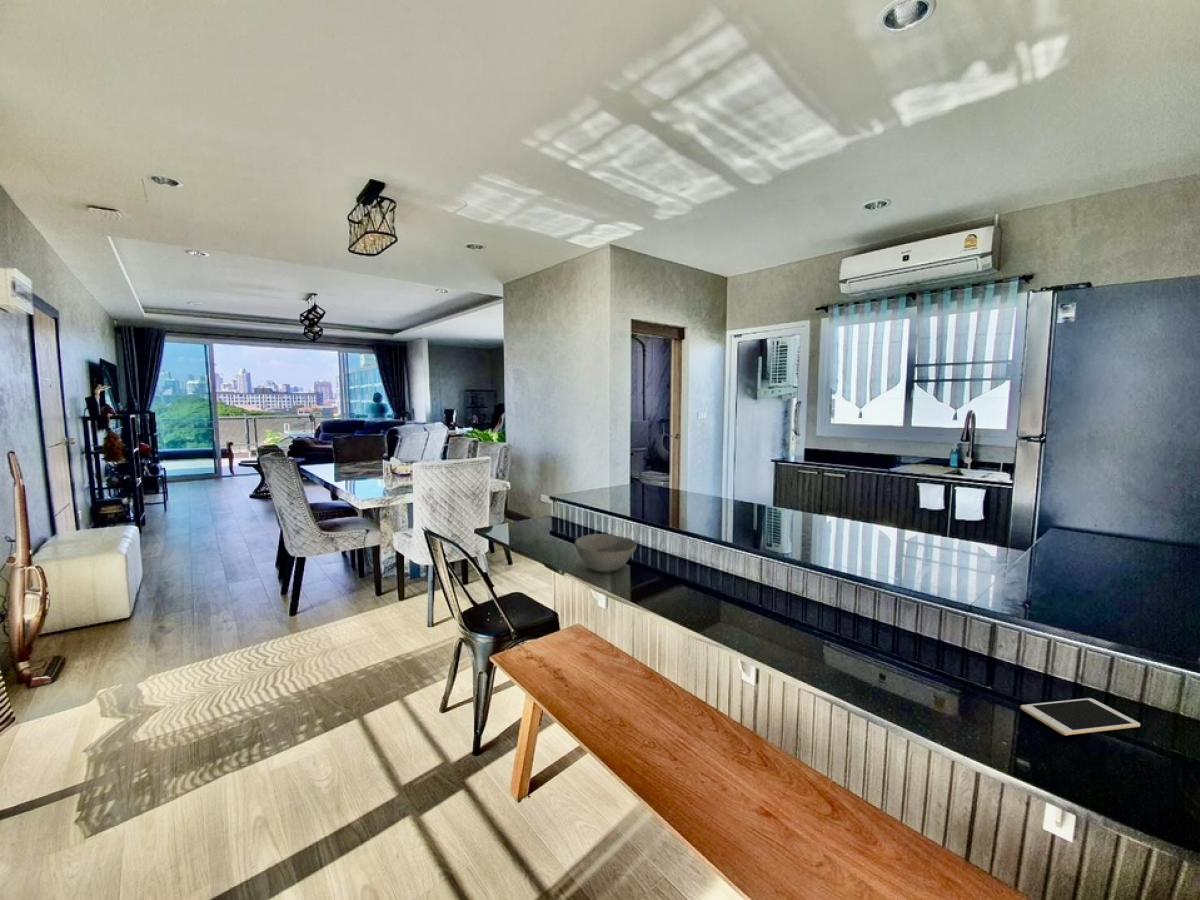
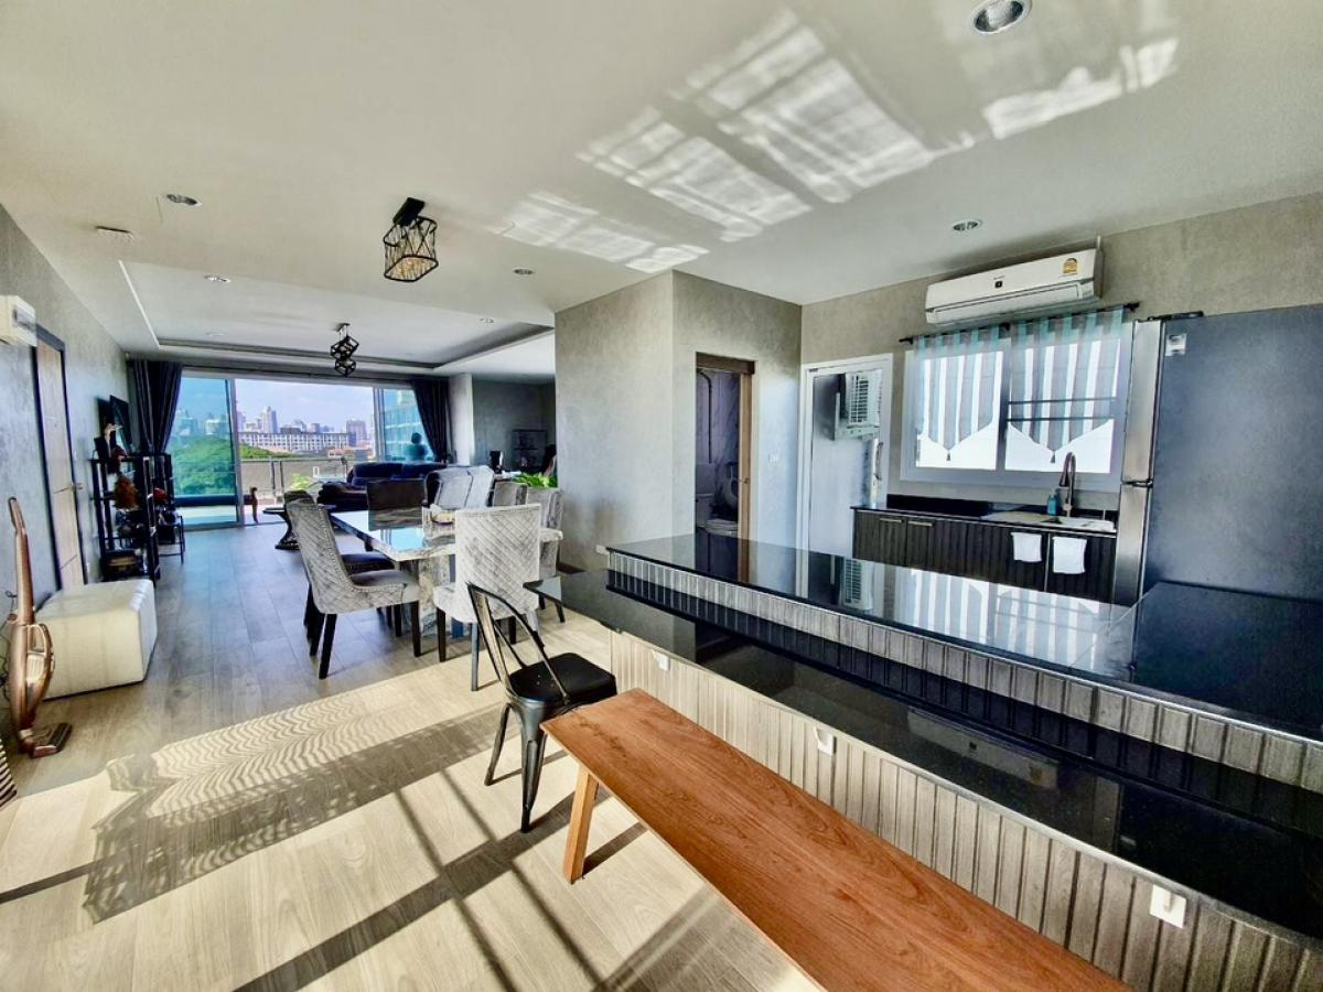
- bowl [574,533,638,573]
- cell phone [1020,697,1141,736]
